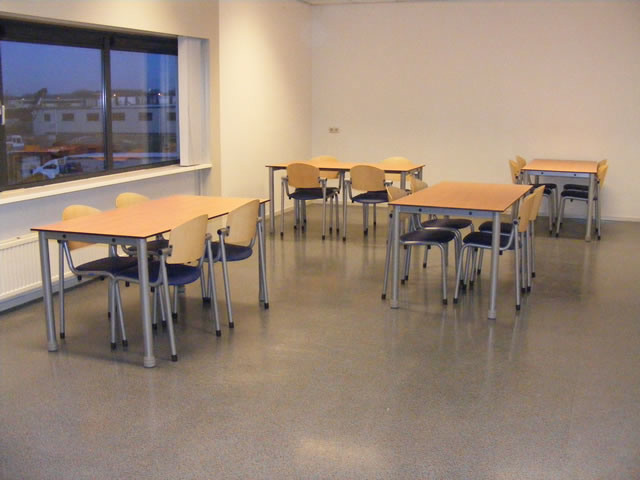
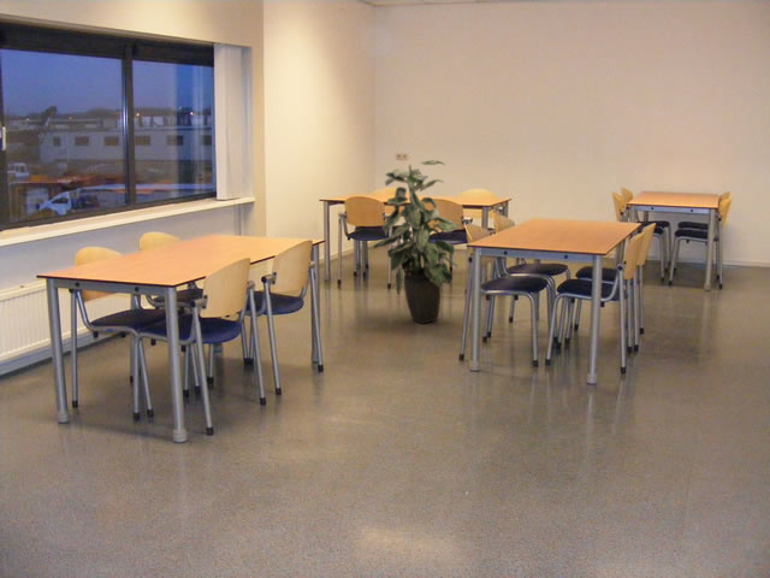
+ indoor plant [372,159,462,325]
